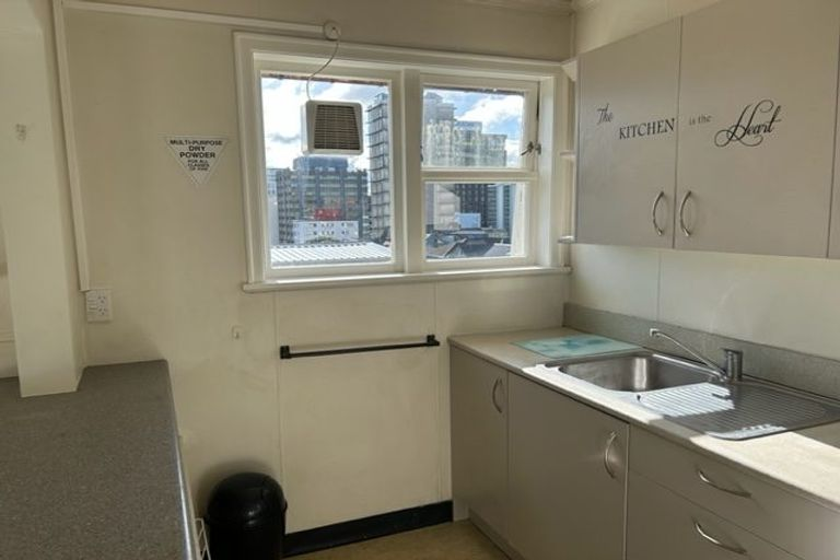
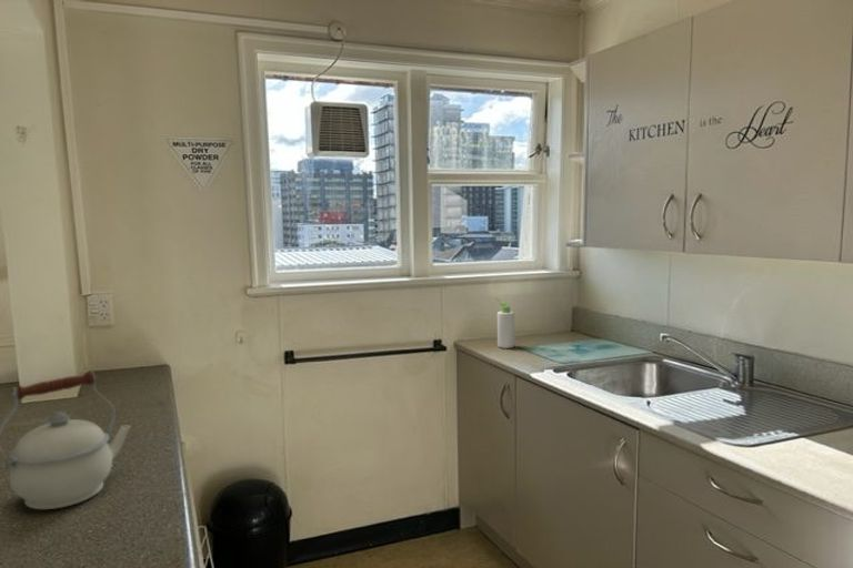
+ kettle [0,372,131,510]
+ bottle [495,297,515,349]
